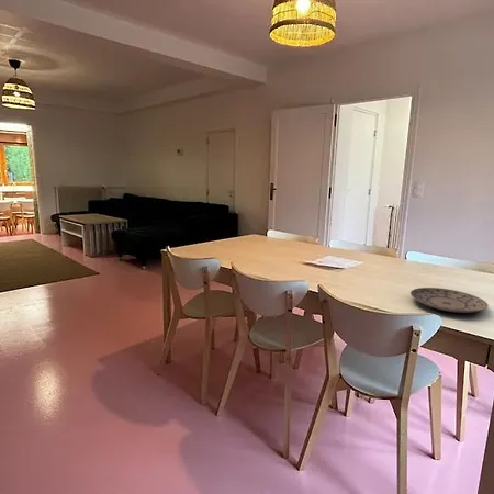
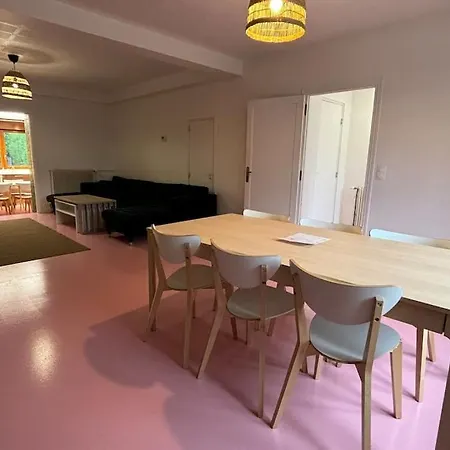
- plate [409,287,489,314]
